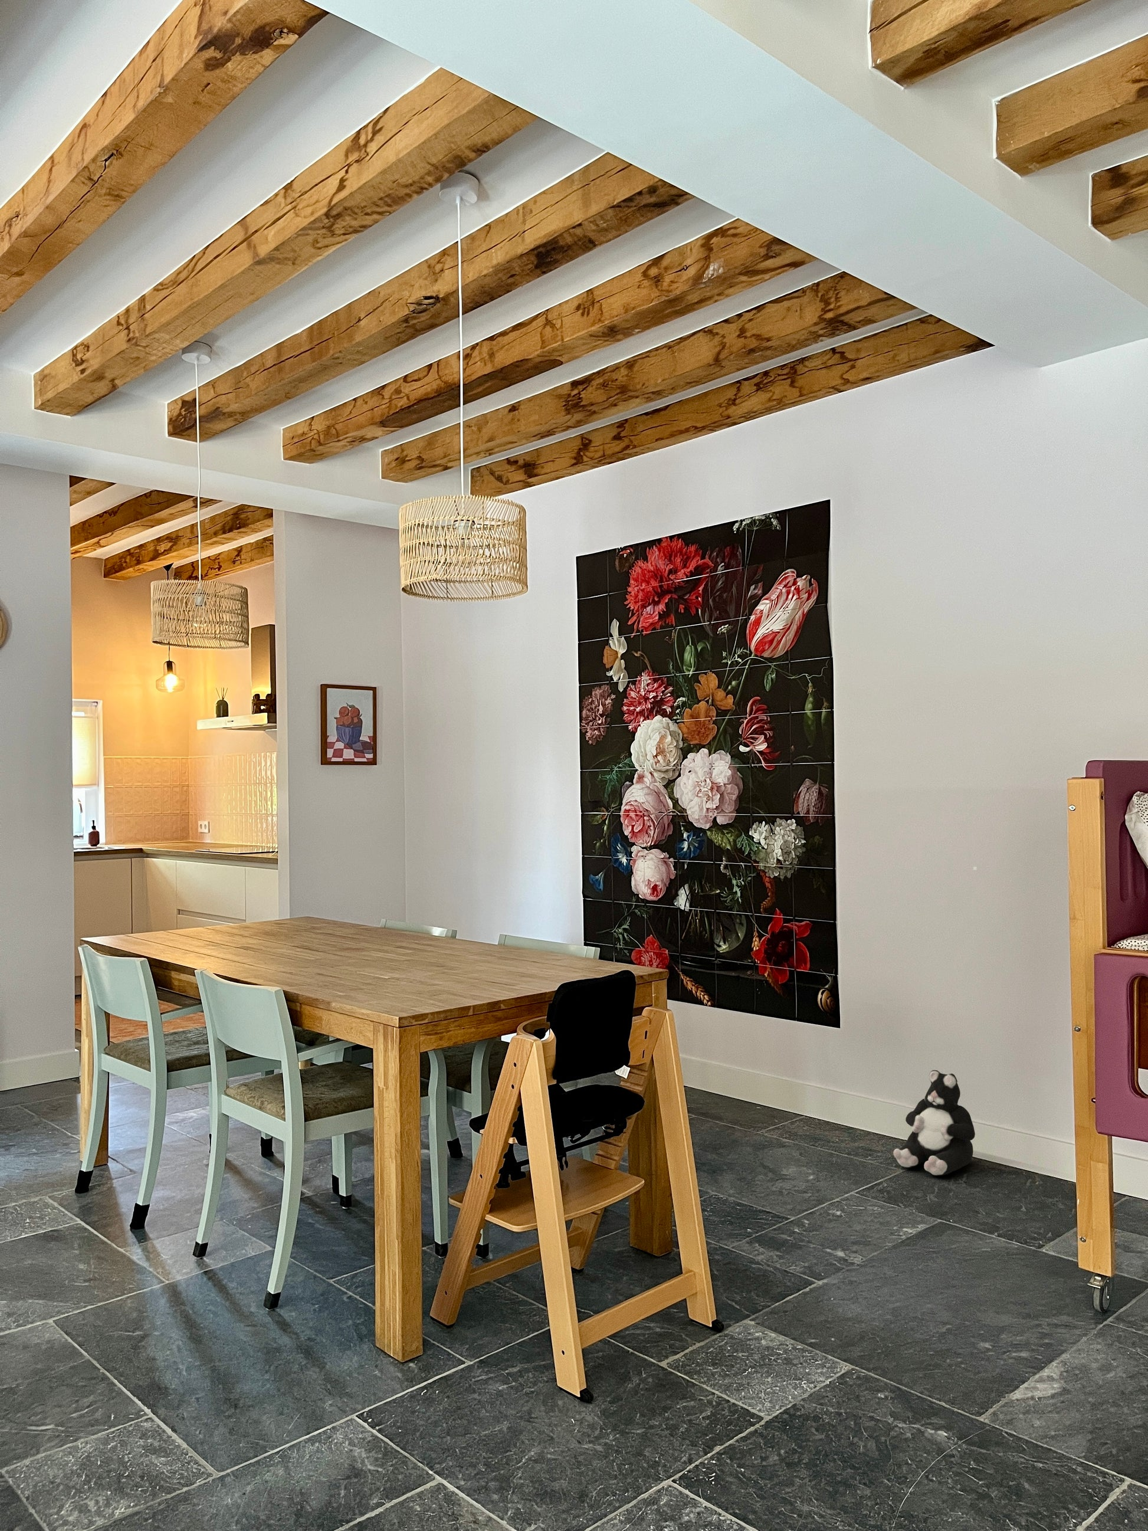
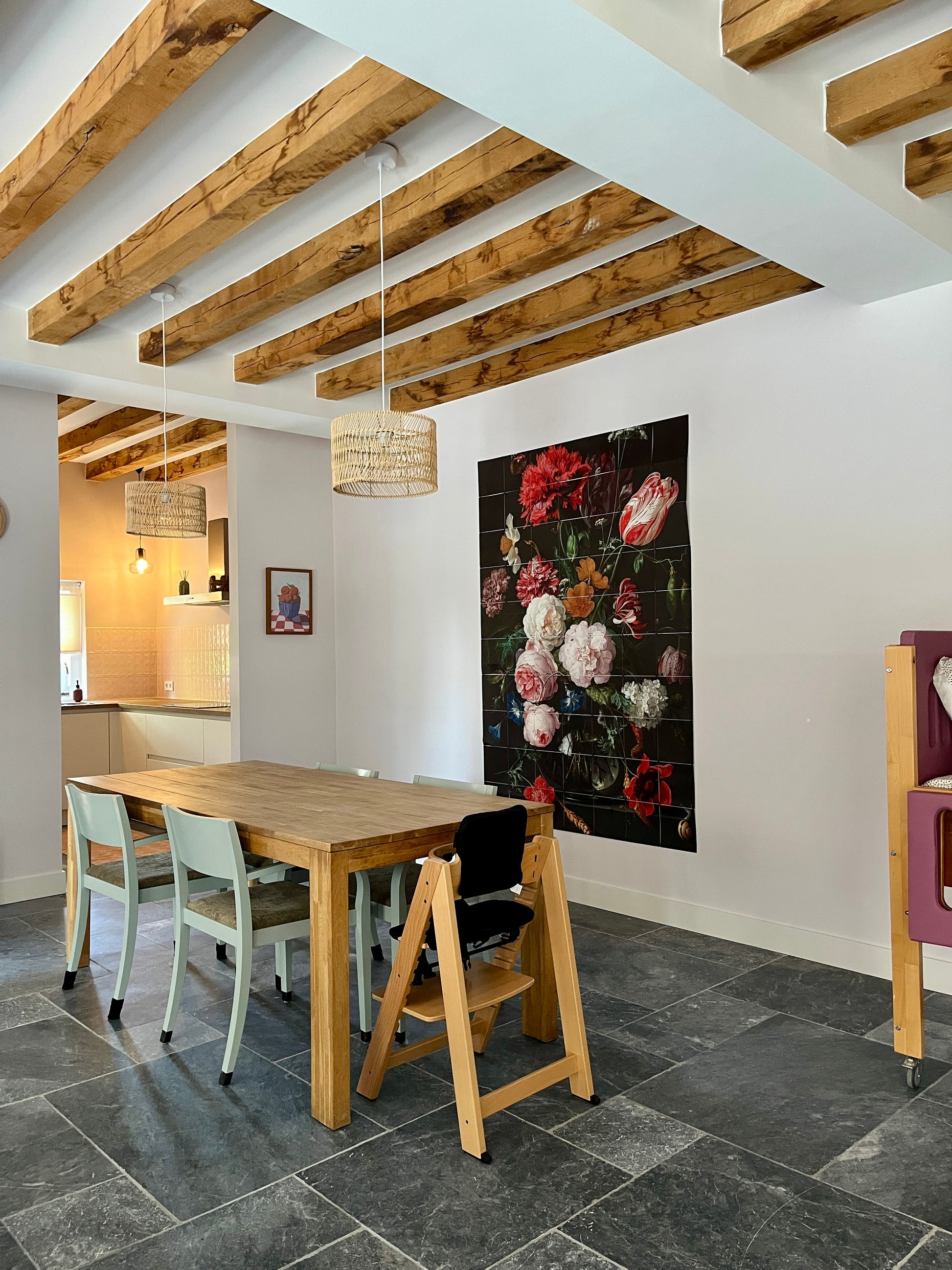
- plush toy [894,1069,976,1177]
